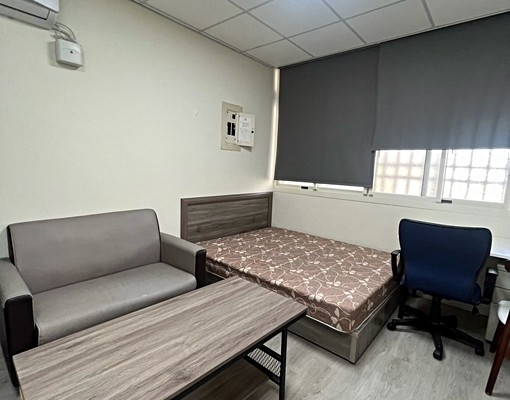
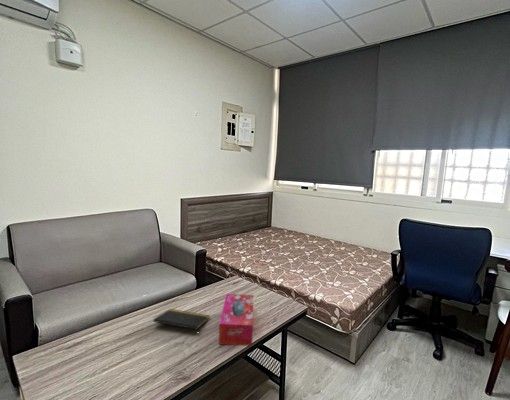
+ notepad [152,308,211,337]
+ tissue box [218,293,255,347]
